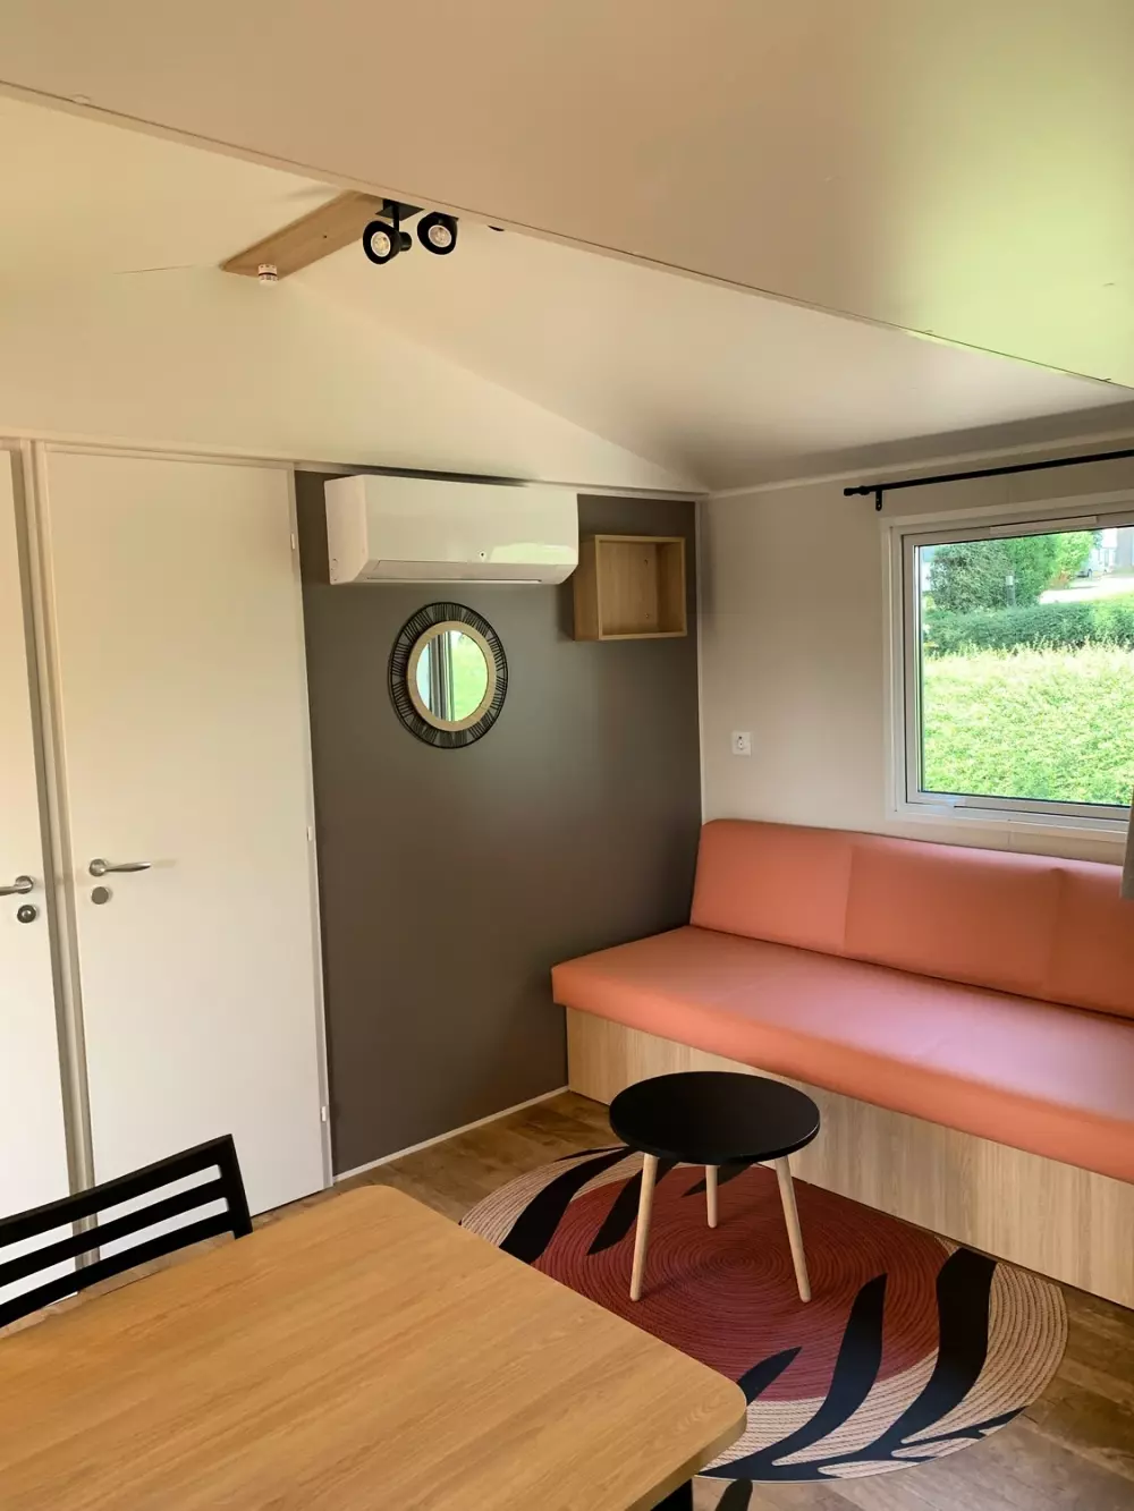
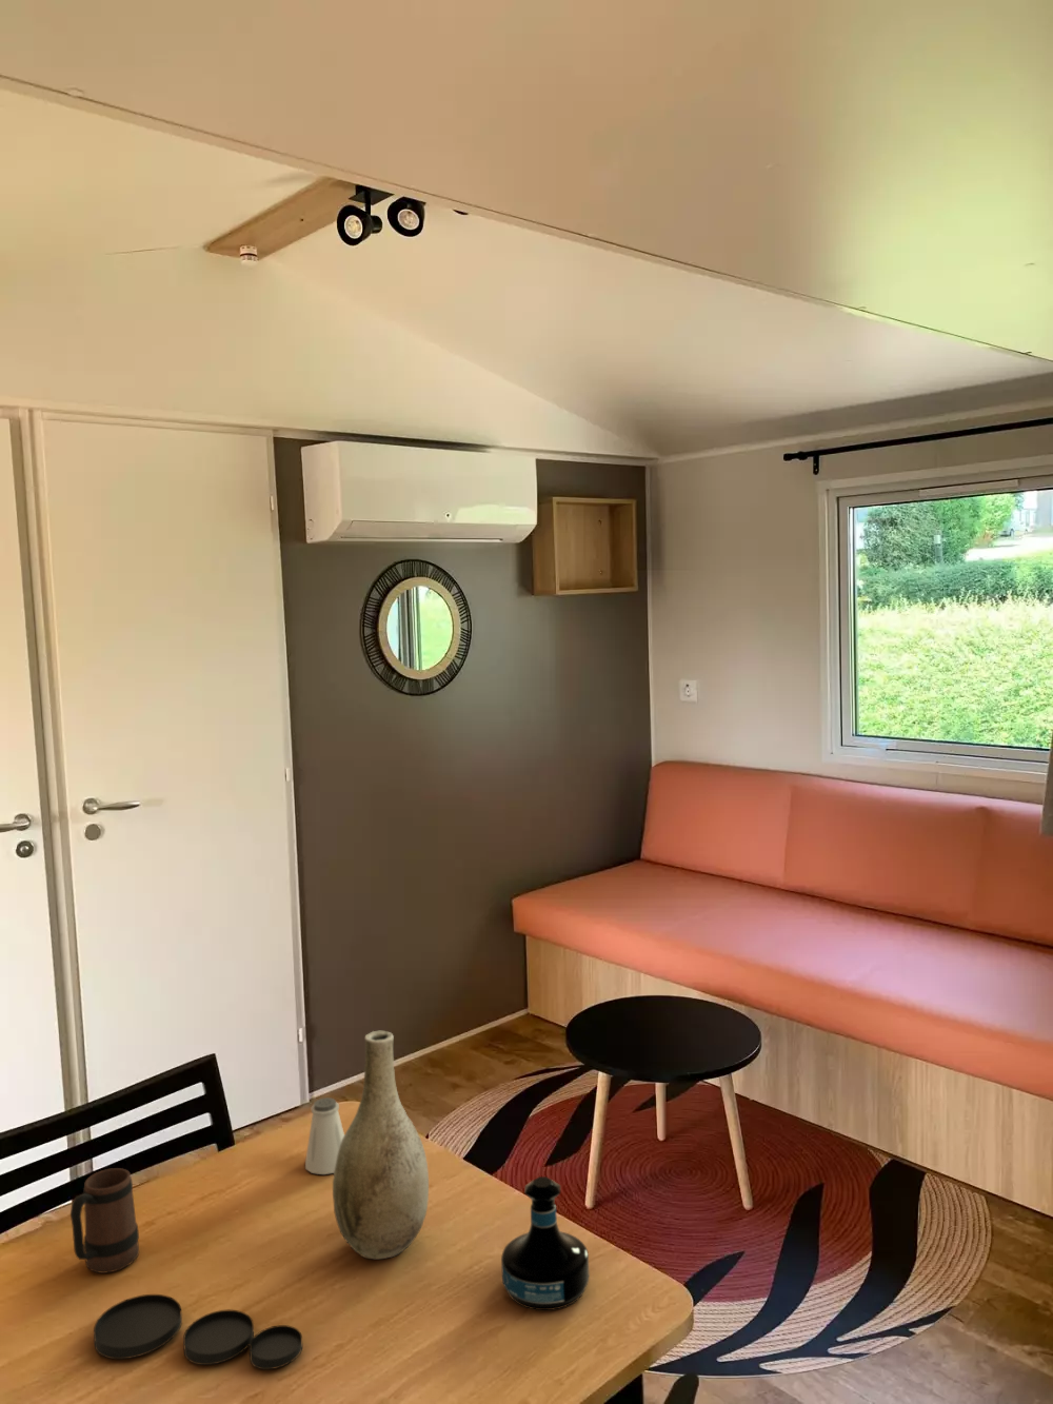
+ vase [332,1030,429,1260]
+ tequila bottle [500,1175,590,1311]
+ saltshaker [304,1096,344,1175]
+ mug [70,1167,140,1275]
+ plate [93,1293,303,1371]
